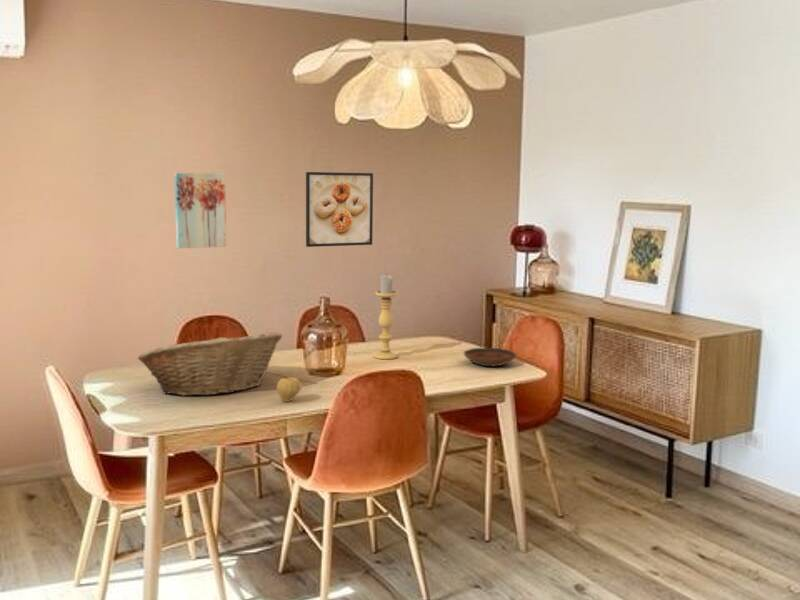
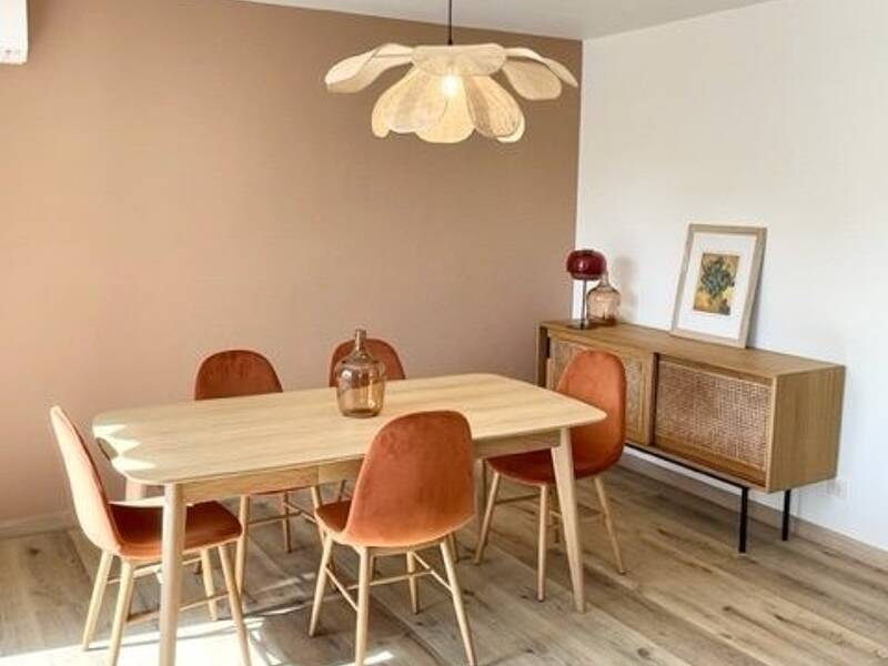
- candle holder [373,273,398,360]
- fruit [276,372,302,403]
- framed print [305,171,374,248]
- wall art [173,172,227,249]
- fruit basket [137,331,283,397]
- bowl [463,347,517,367]
